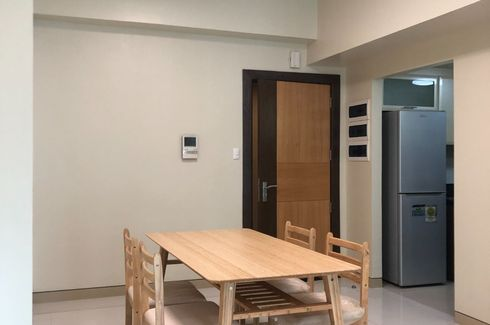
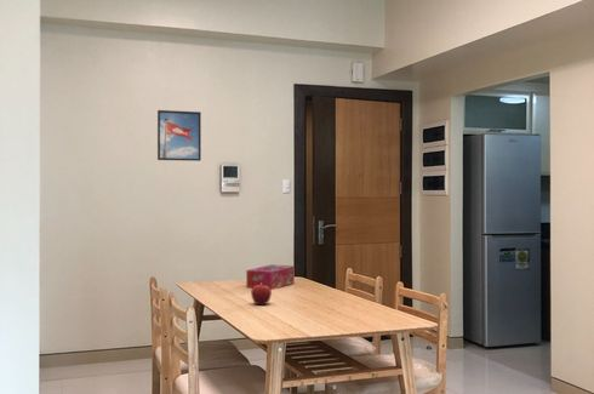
+ tissue box [245,263,296,291]
+ fruit [250,282,273,307]
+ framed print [156,109,202,162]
